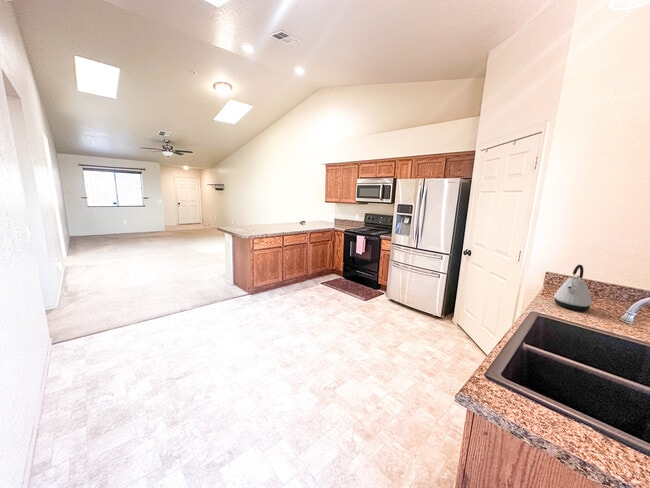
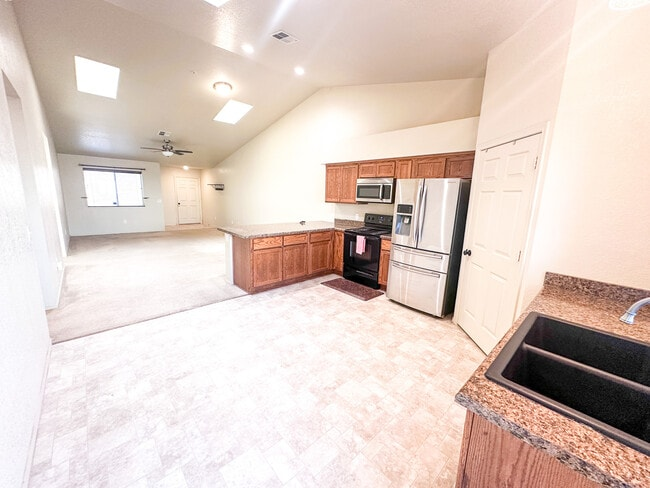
- kettle [553,264,593,312]
